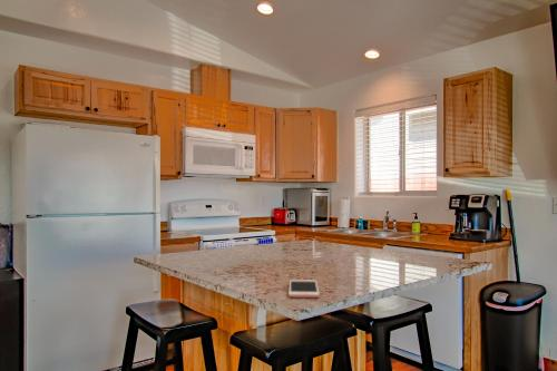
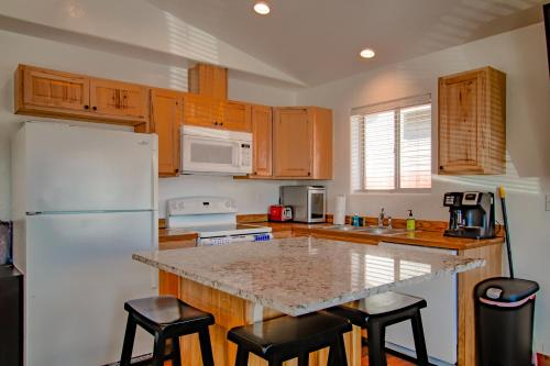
- cell phone [287,279,321,299]
